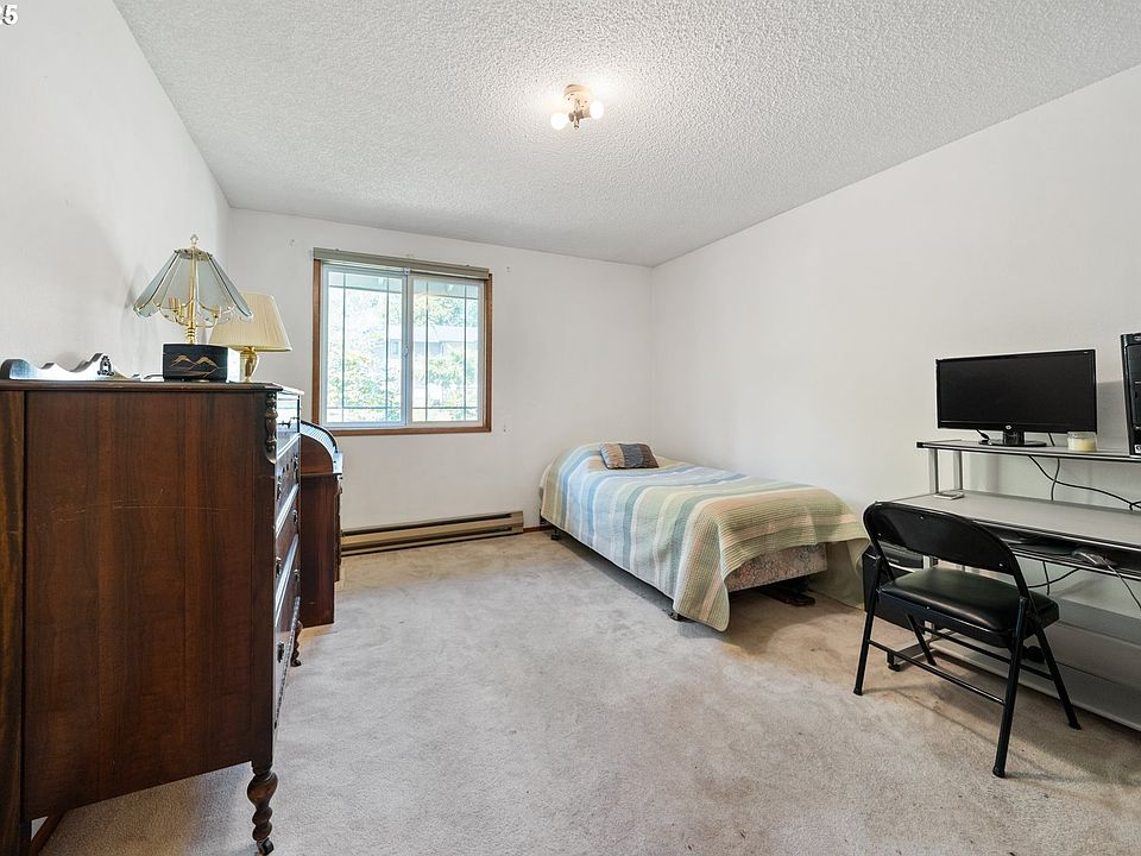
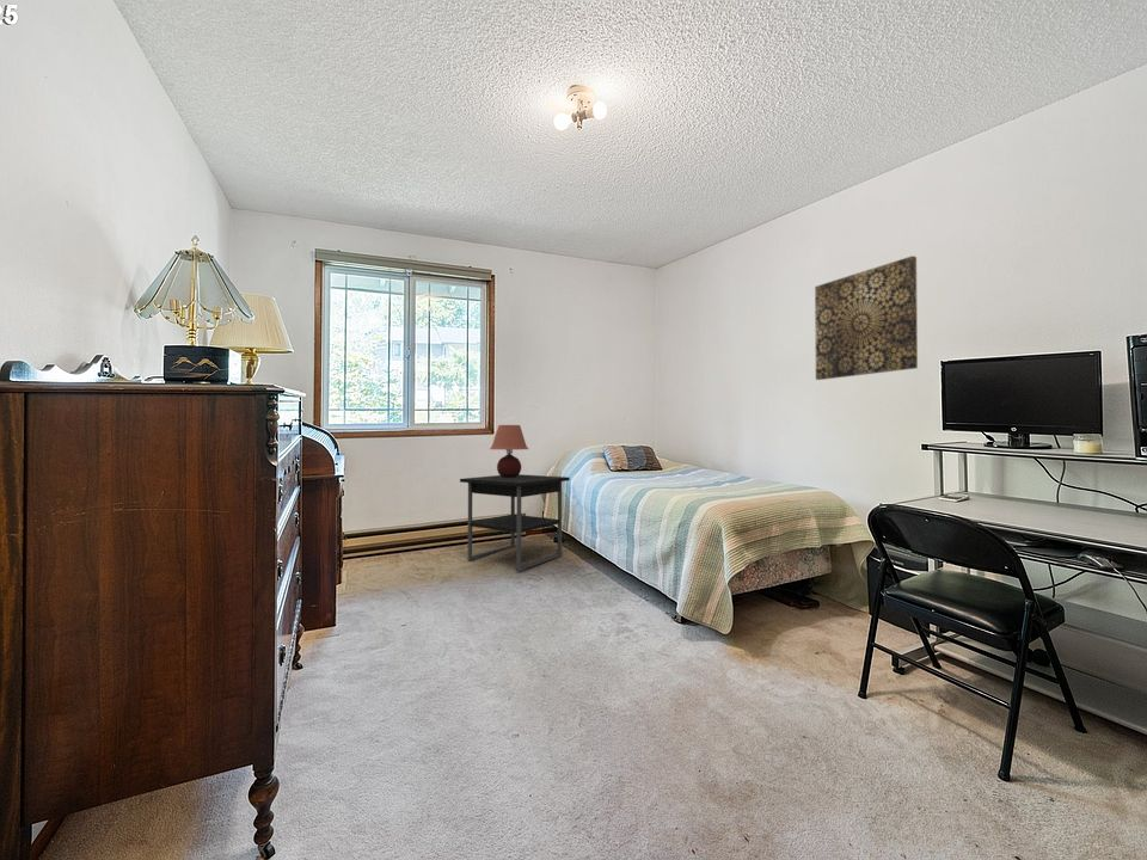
+ wall art [814,254,919,381]
+ nightstand [459,473,571,572]
+ table lamp [489,424,529,477]
